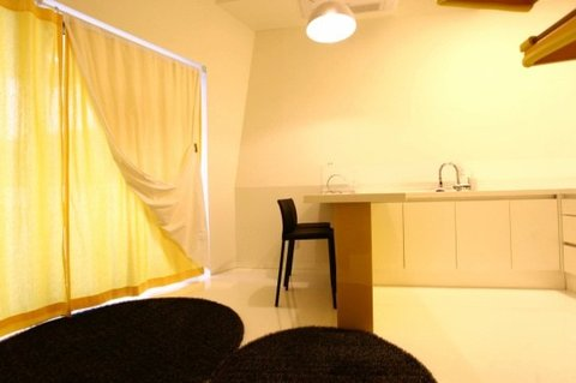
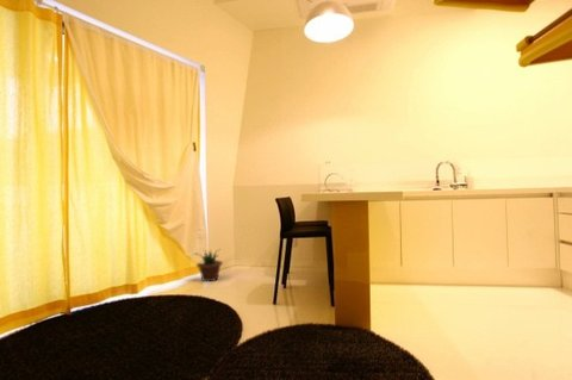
+ potted plant [192,248,224,282]
